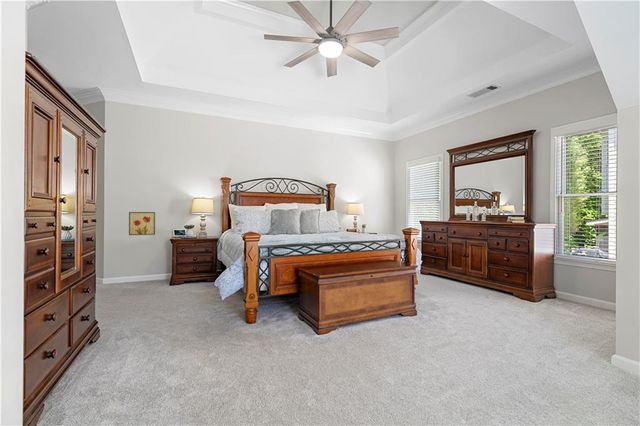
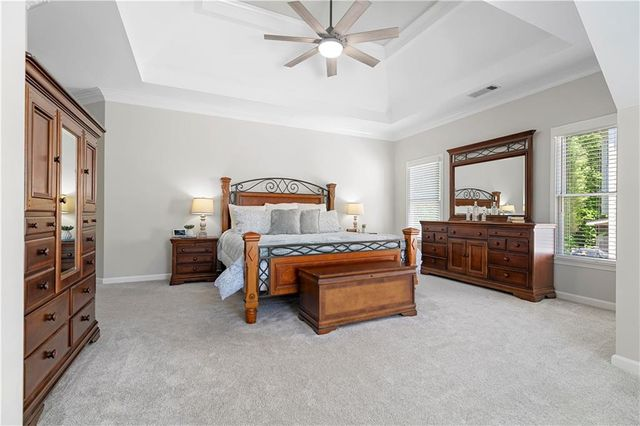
- wall art [128,211,156,236]
